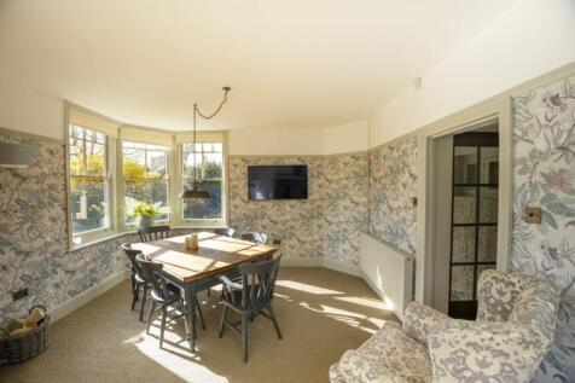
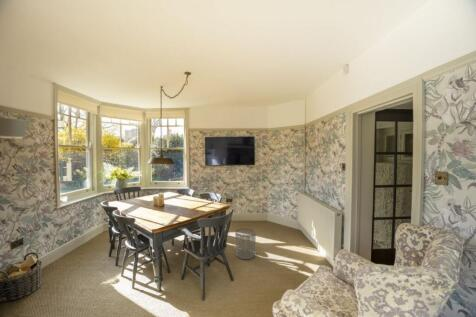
+ waste bin [234,227,257,260]
